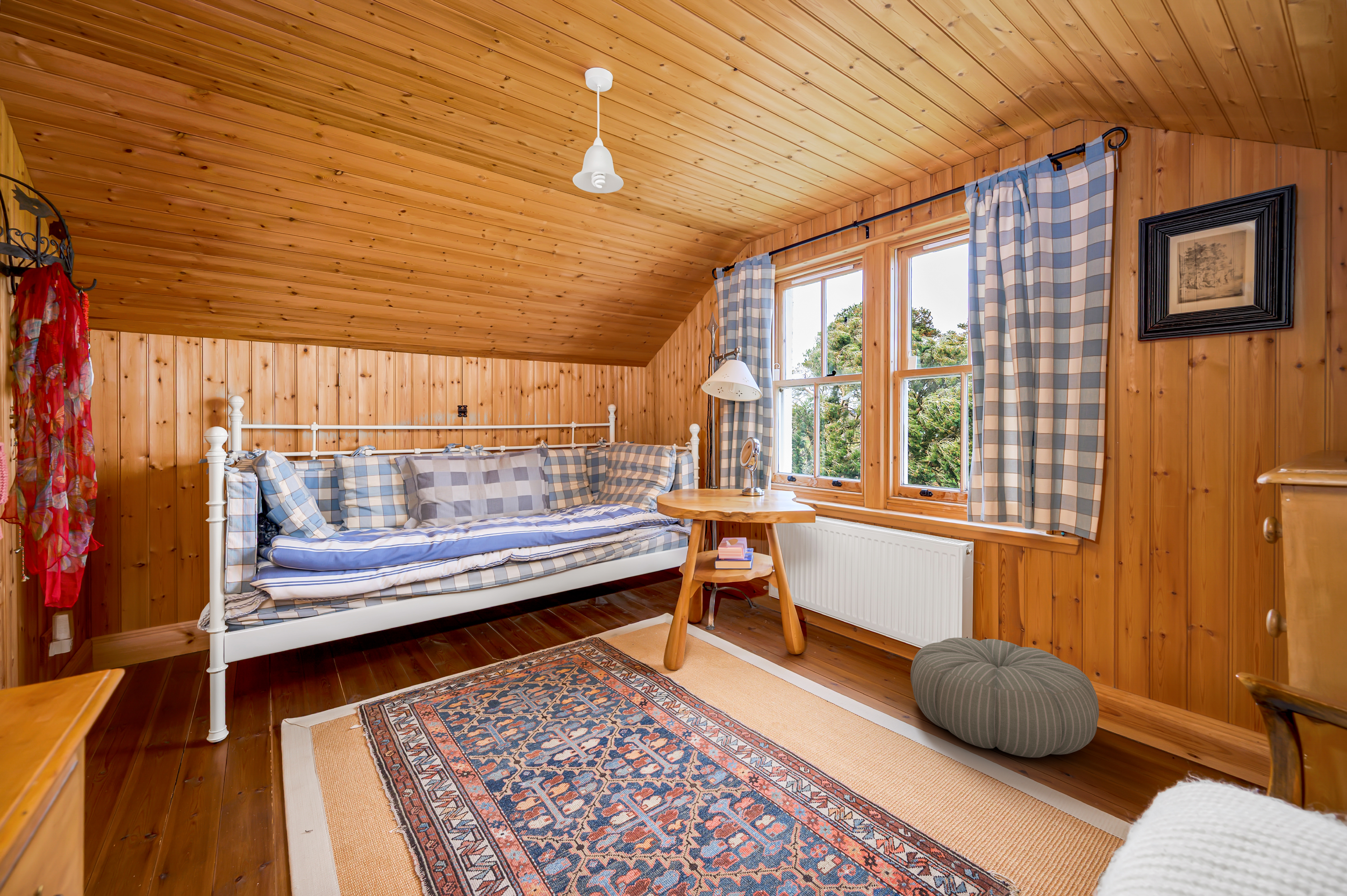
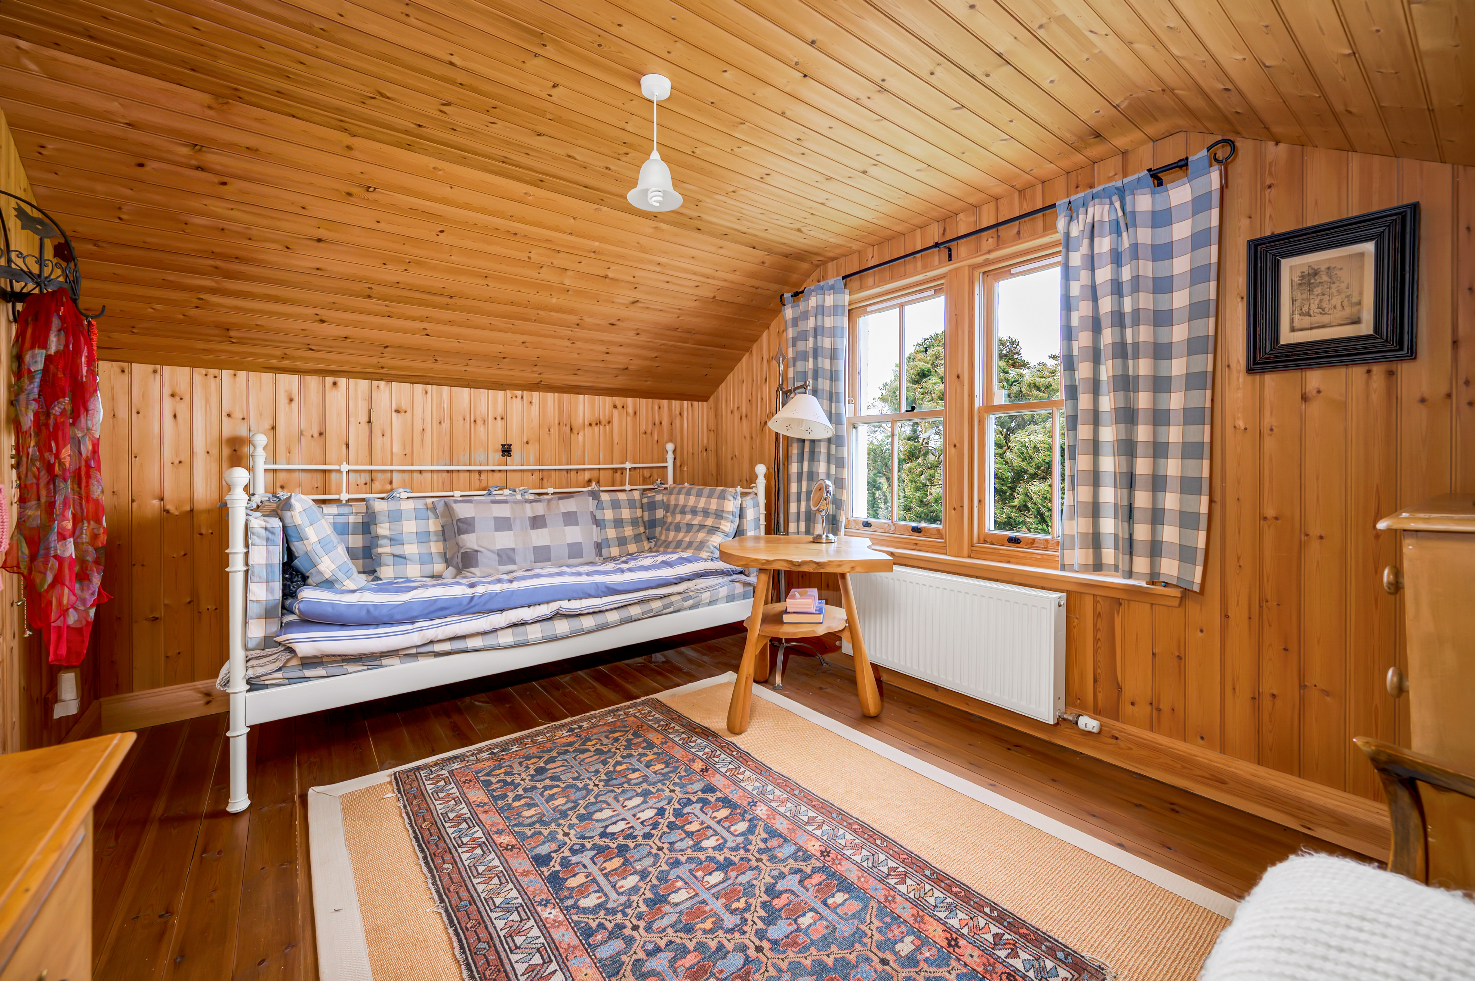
- pouf [910,637,1099,758]
